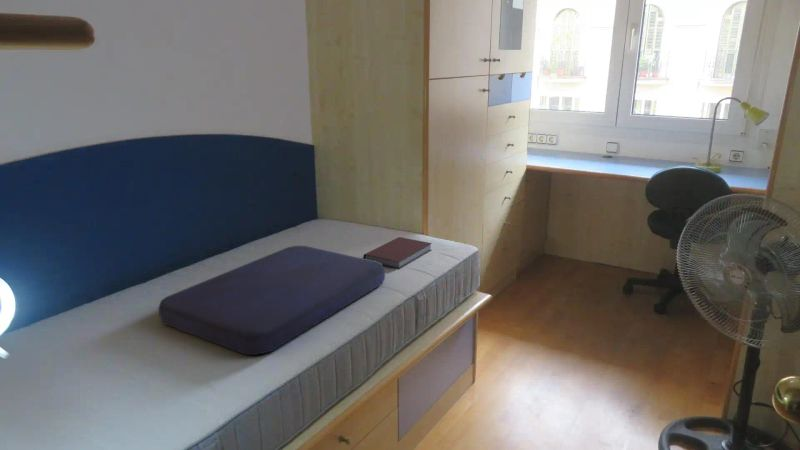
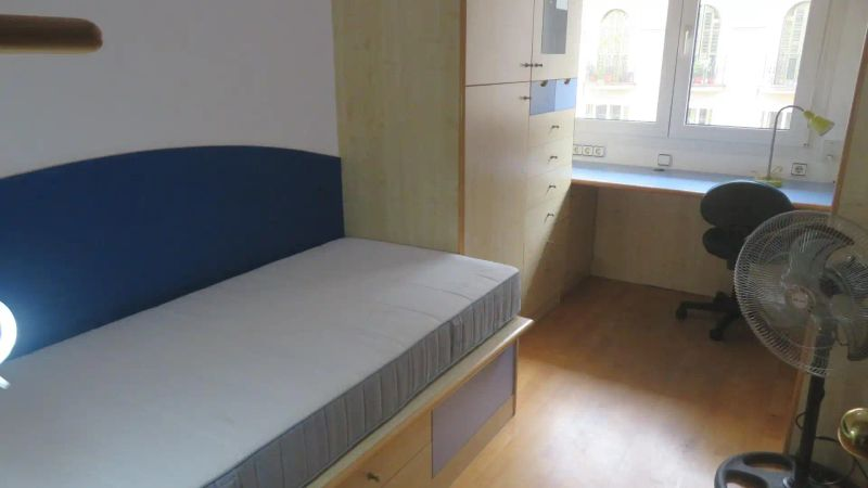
- book [362,236,433,270]
- cushion [157,245,386,356]
